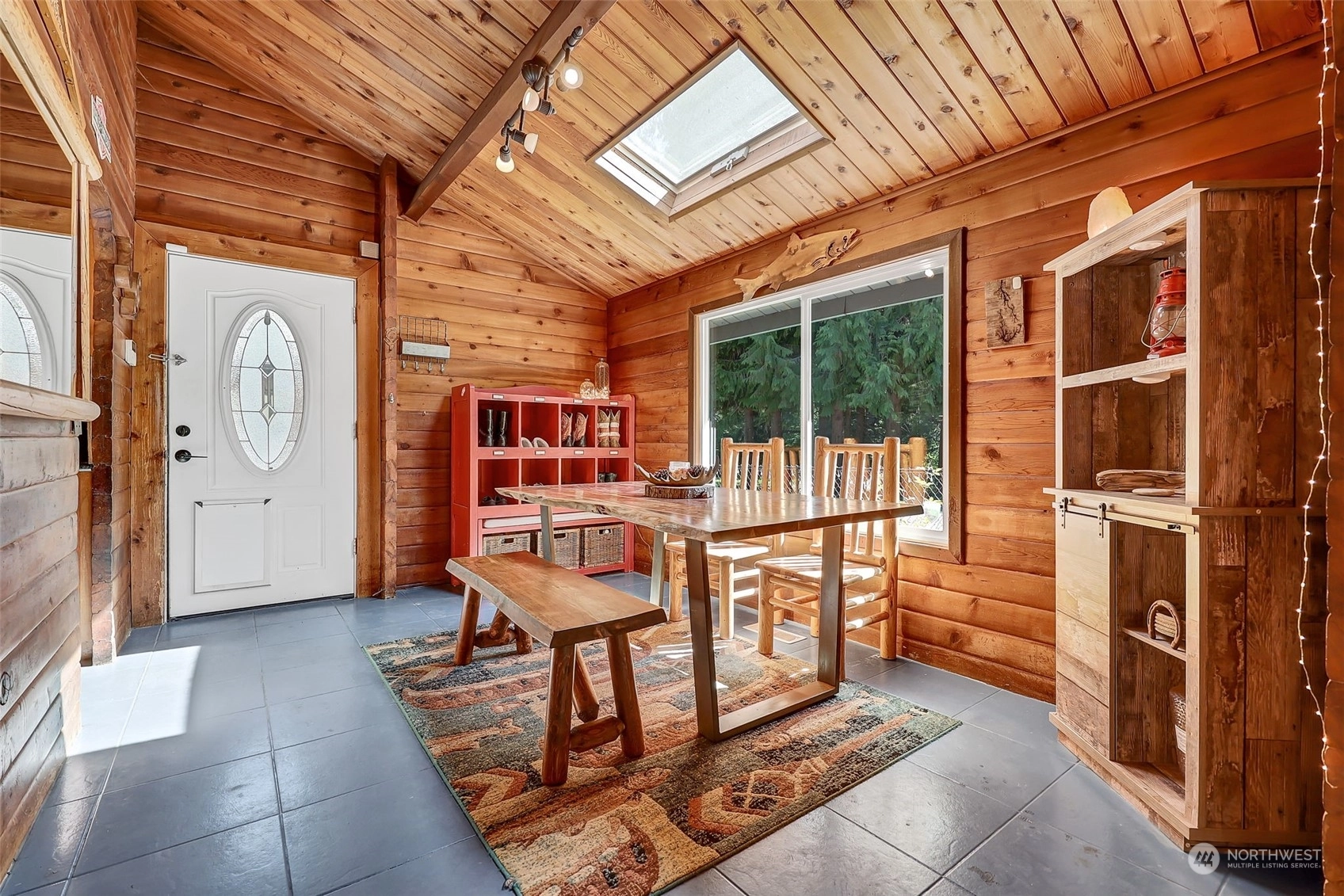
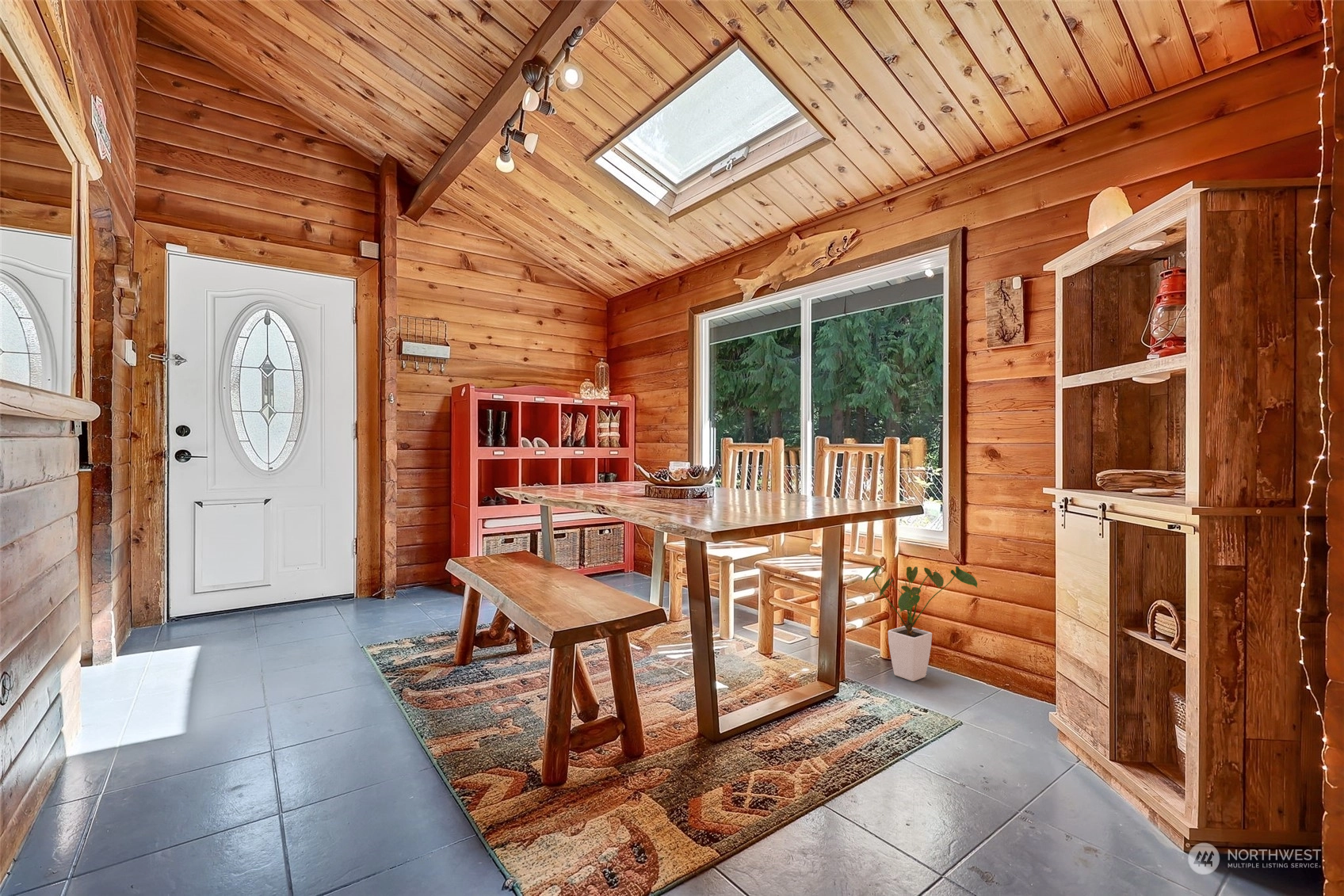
+ house plant [865,565,979,682]
